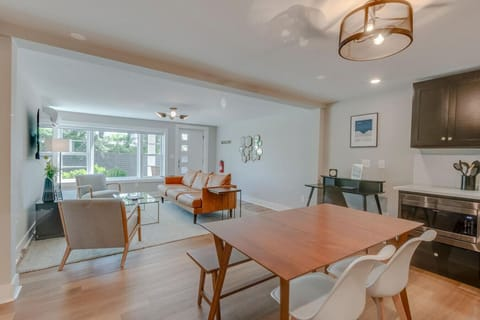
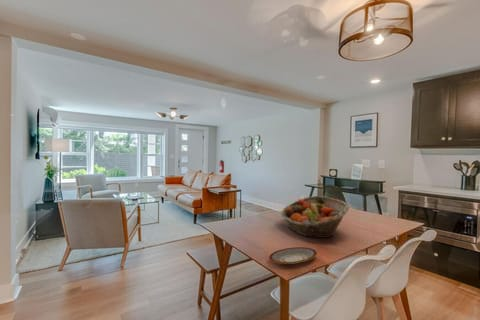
+ plate [268,246,318,265]
+ fruit basket [280,195,350,239]
